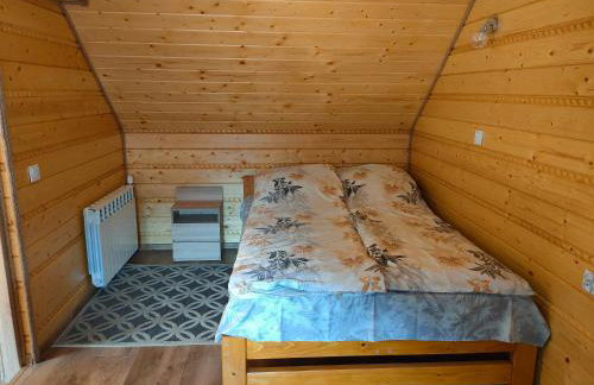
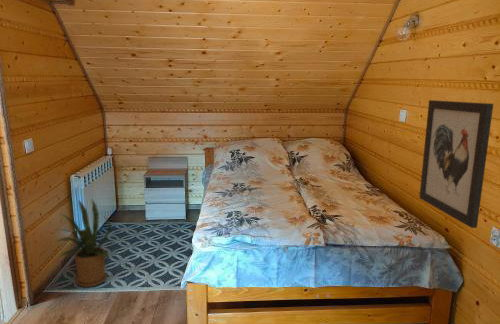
+ house plant [55,199,112,288]
+ wall art [418,99,494,229]
